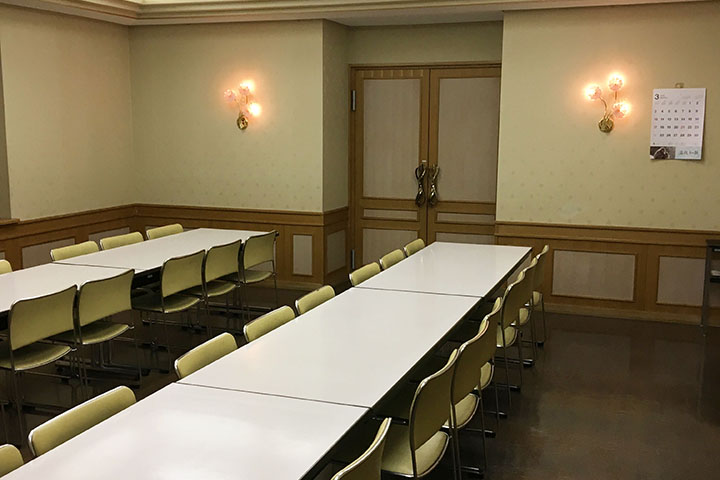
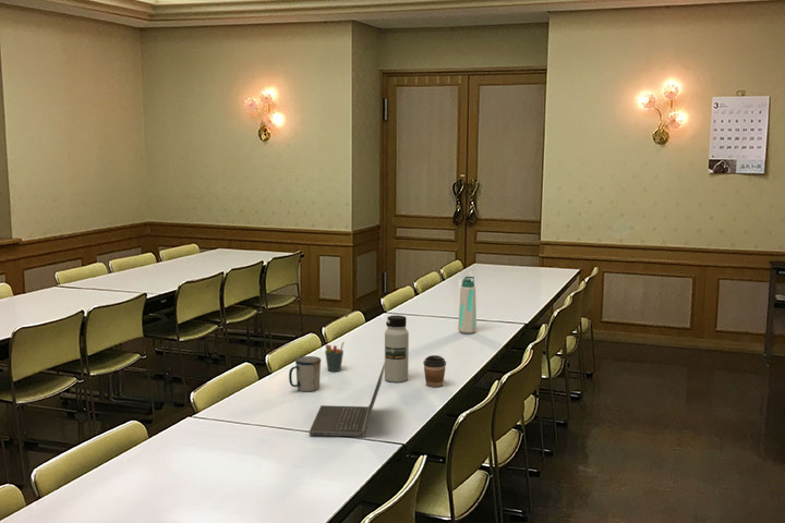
+ water bottle [384,314,410,384]
+ laptop computer [309,360,386,437]
+ water bottle [457,276,478,335]
+ pen holder [324,341,345,373]
+ coffee cup [422,354,447,388]
+ mug [288,355,322,392]
